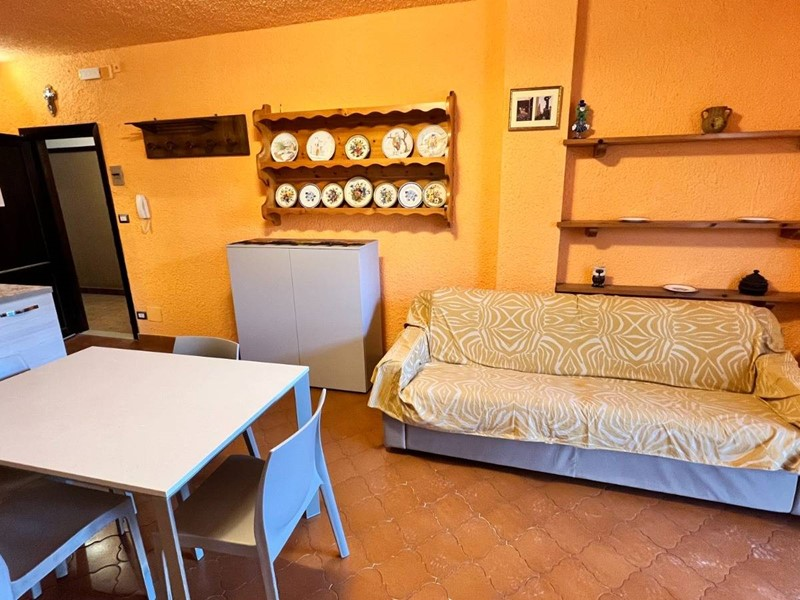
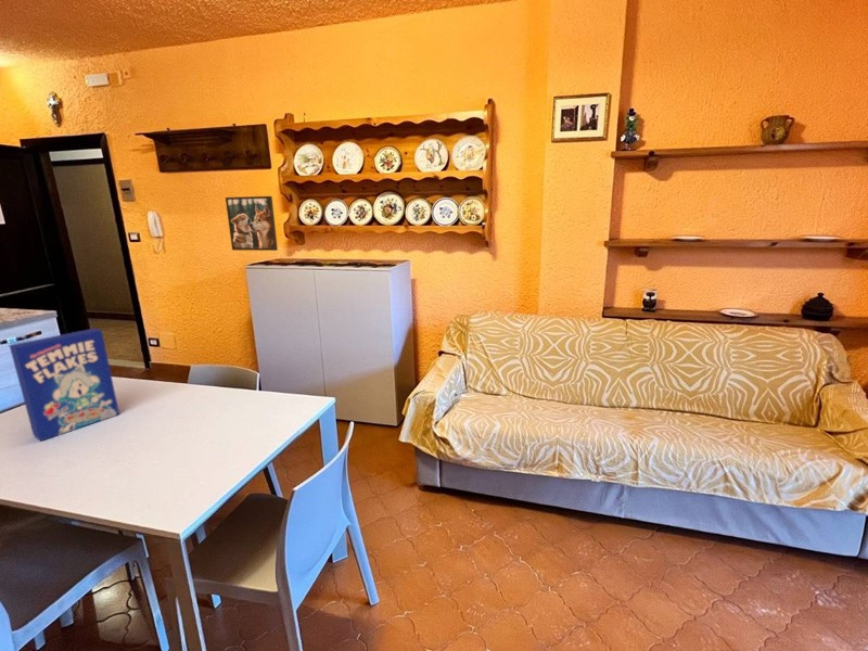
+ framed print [225,195,279,252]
+ cereal box [9,328,120,442]
